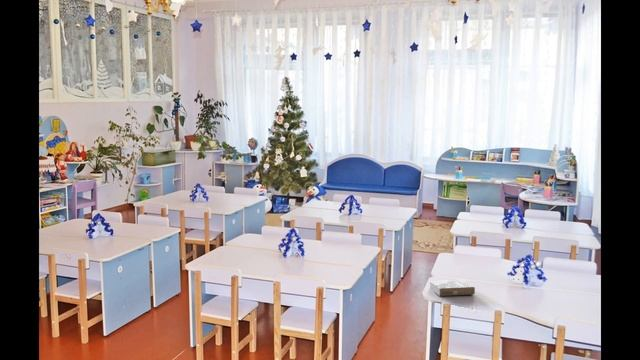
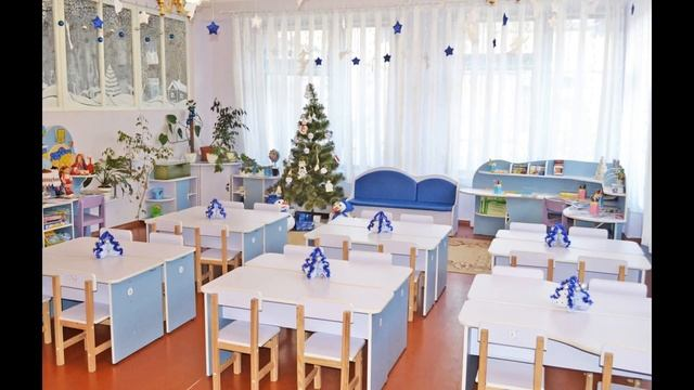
- book [429,279,476,297]
